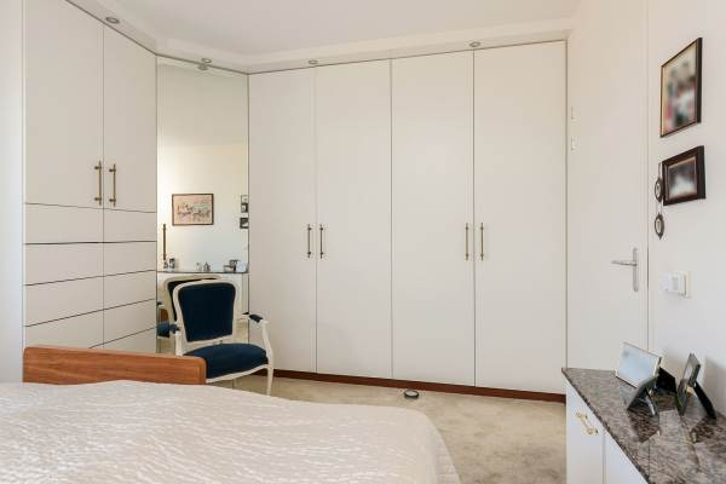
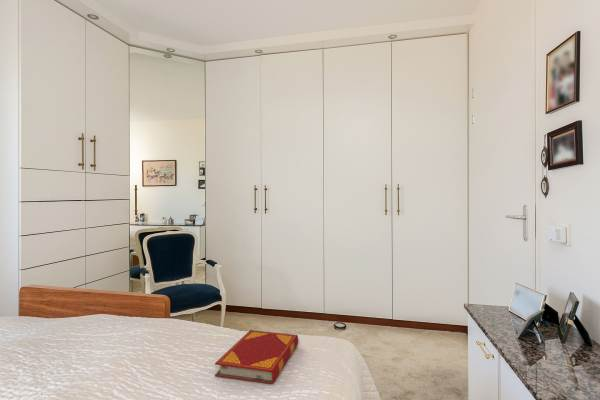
+ hardback book [214,329,299,385]
